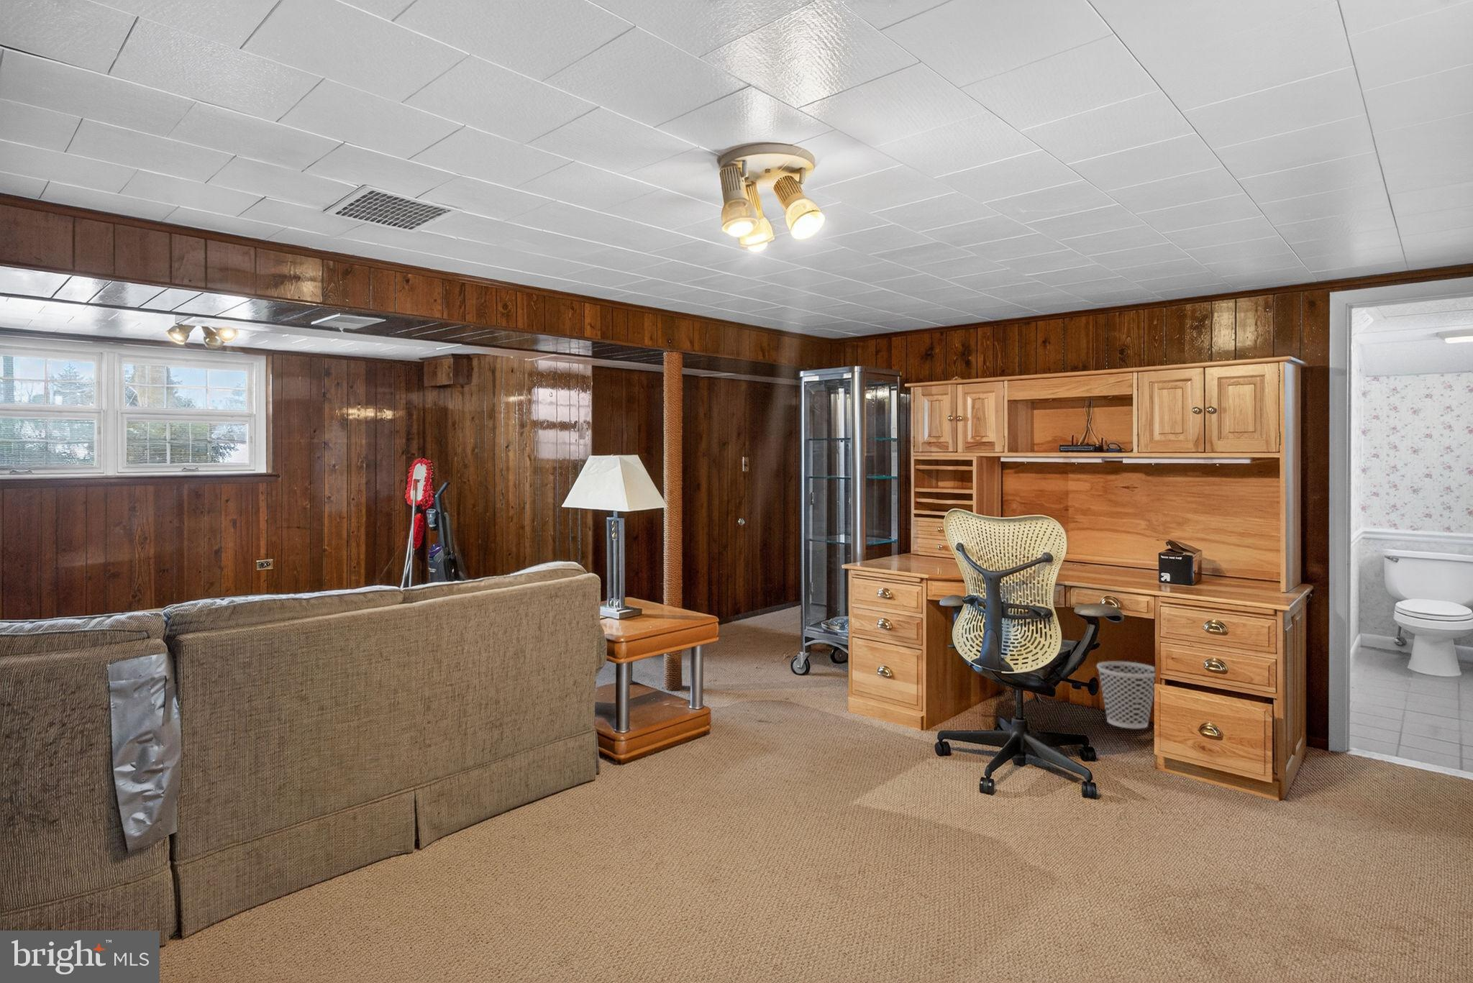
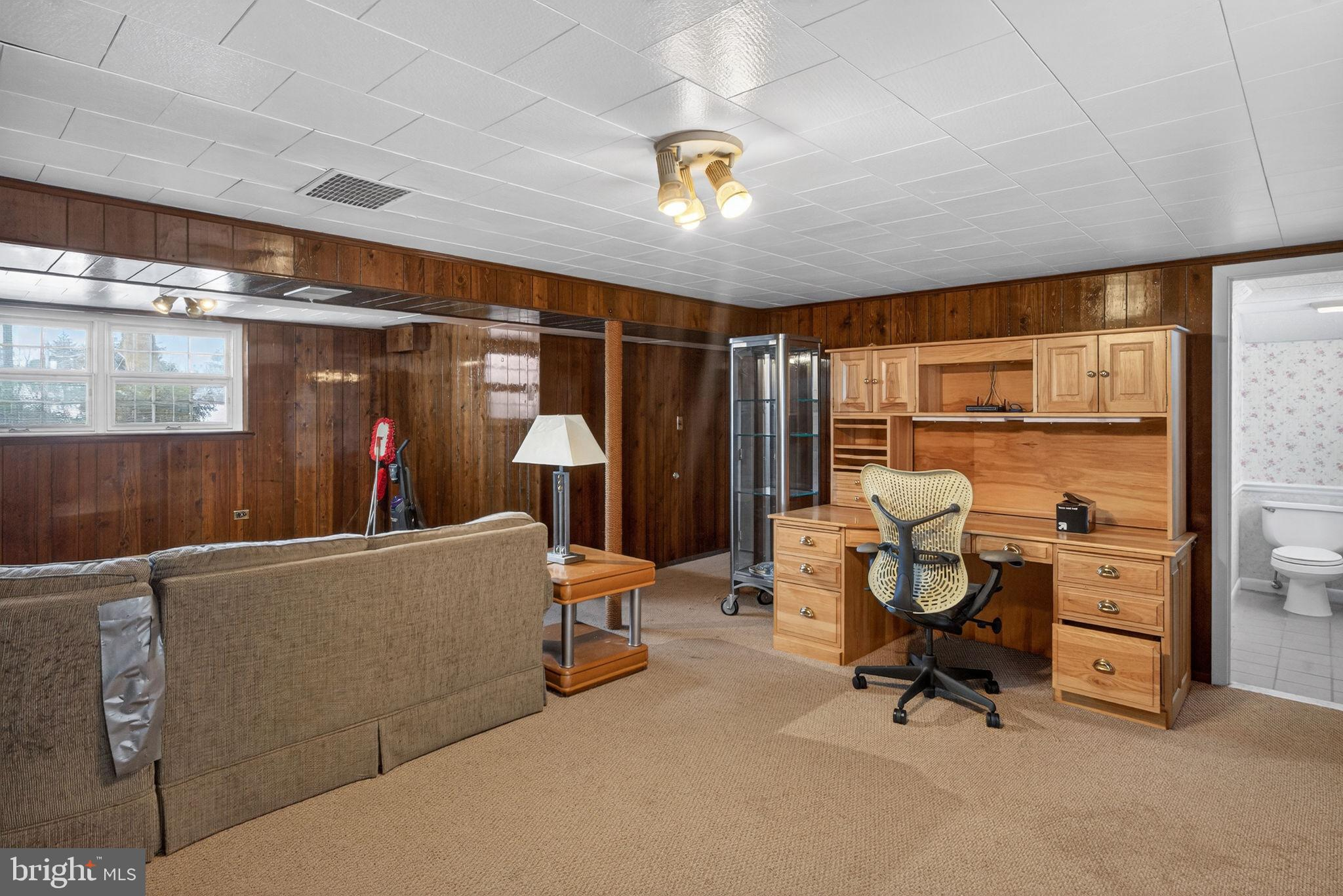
- wastebasket [1096,660,1156,730]
